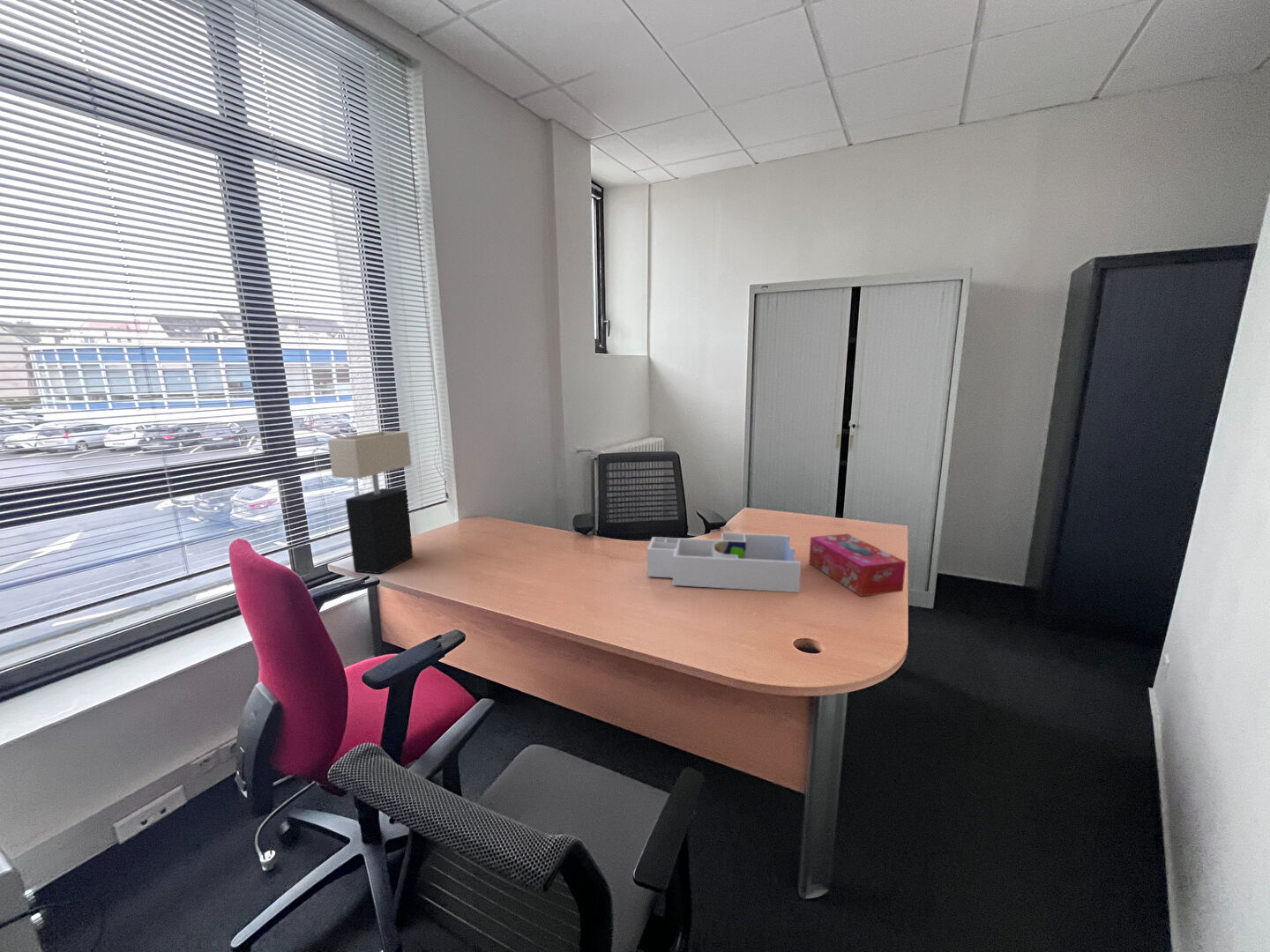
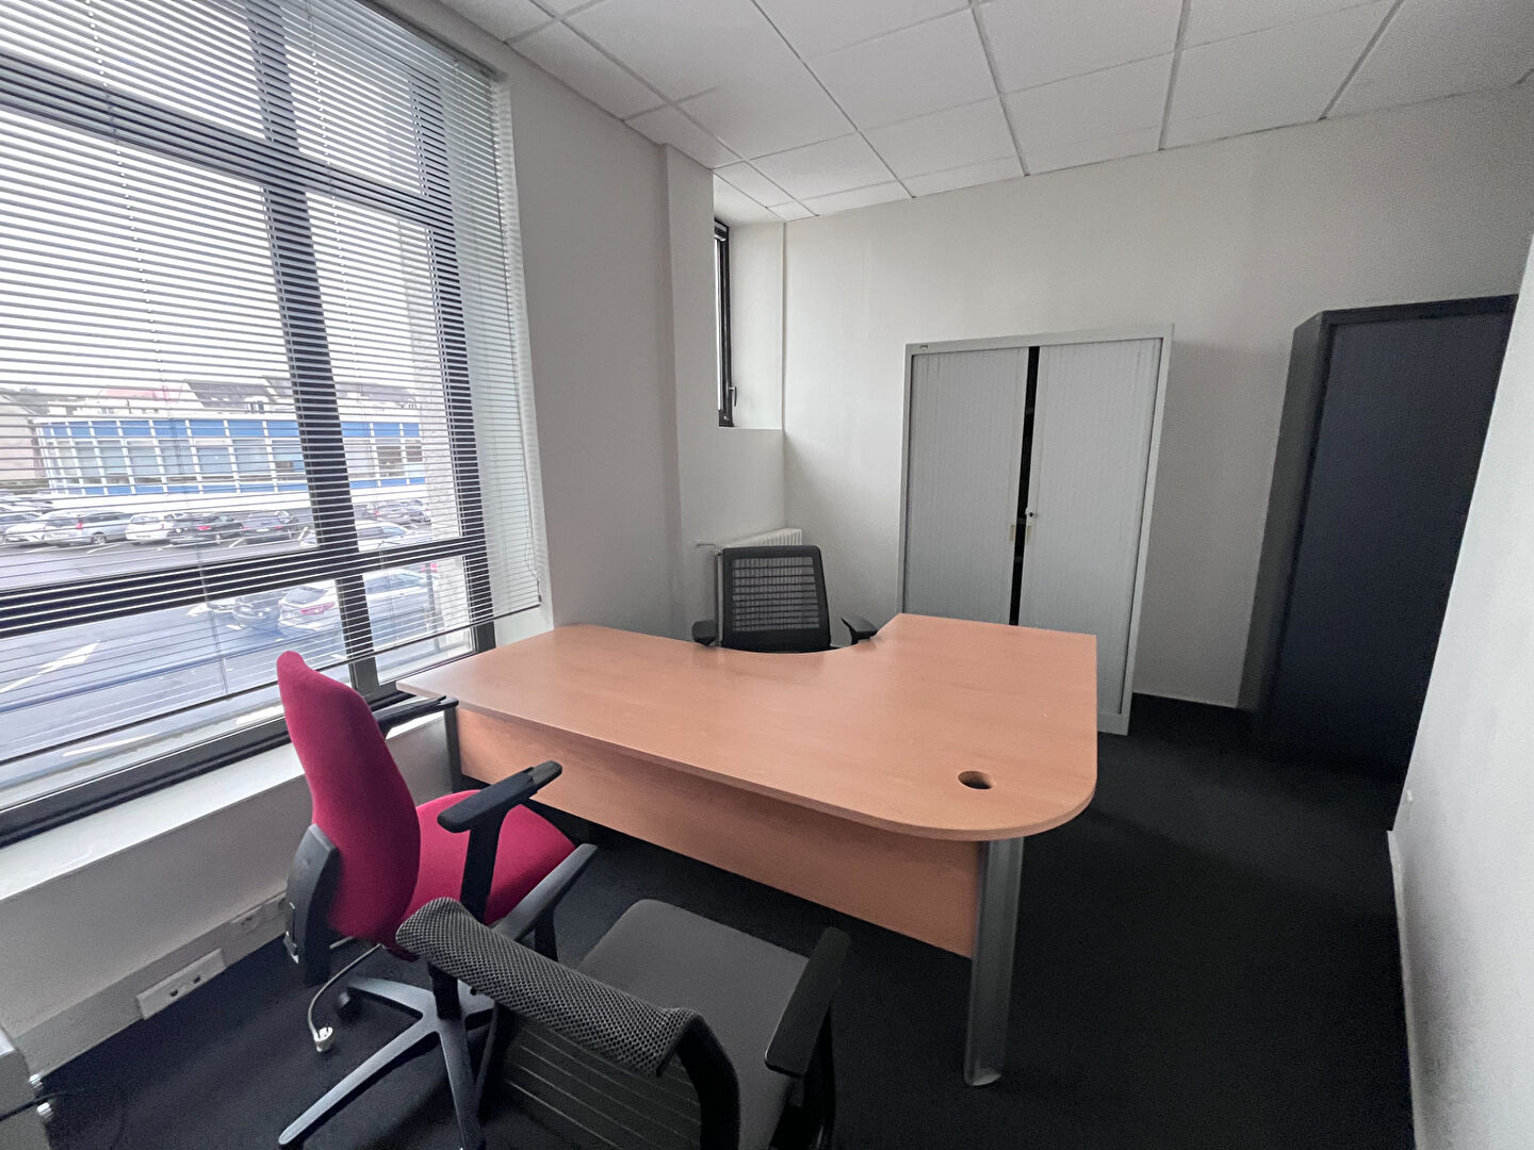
- table lamp [327,430,414,575]
- tissue box [808,533,907,597]
- desk organizer [646,532,802,593]
